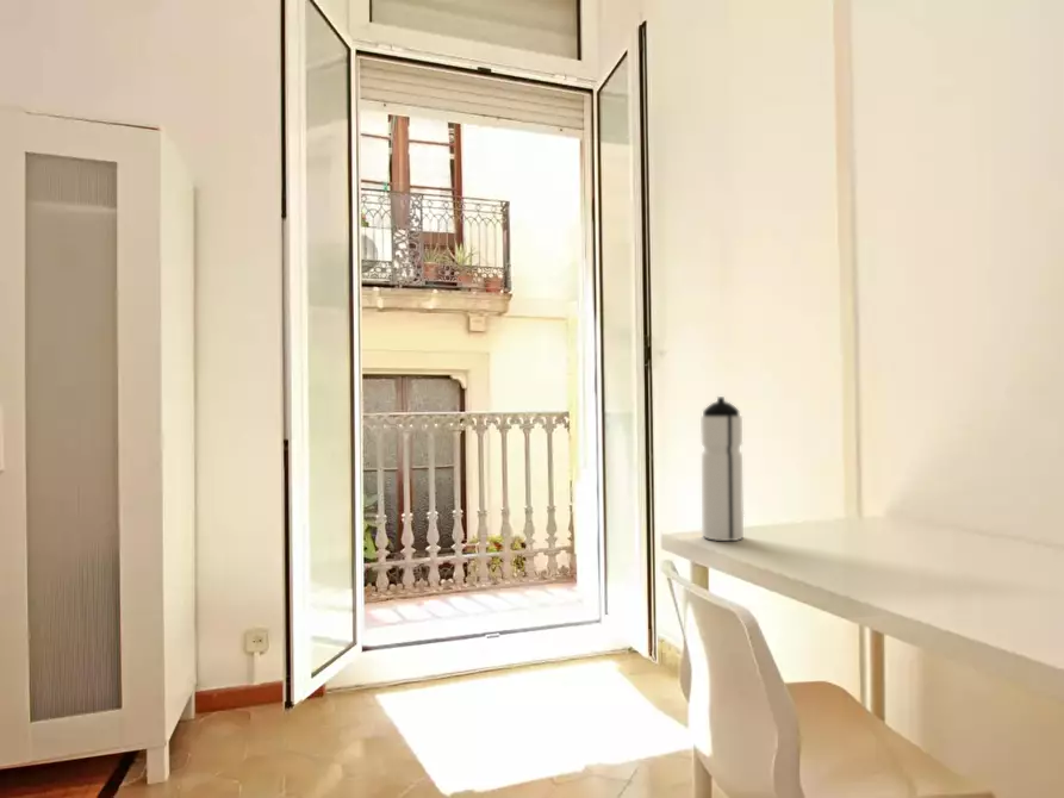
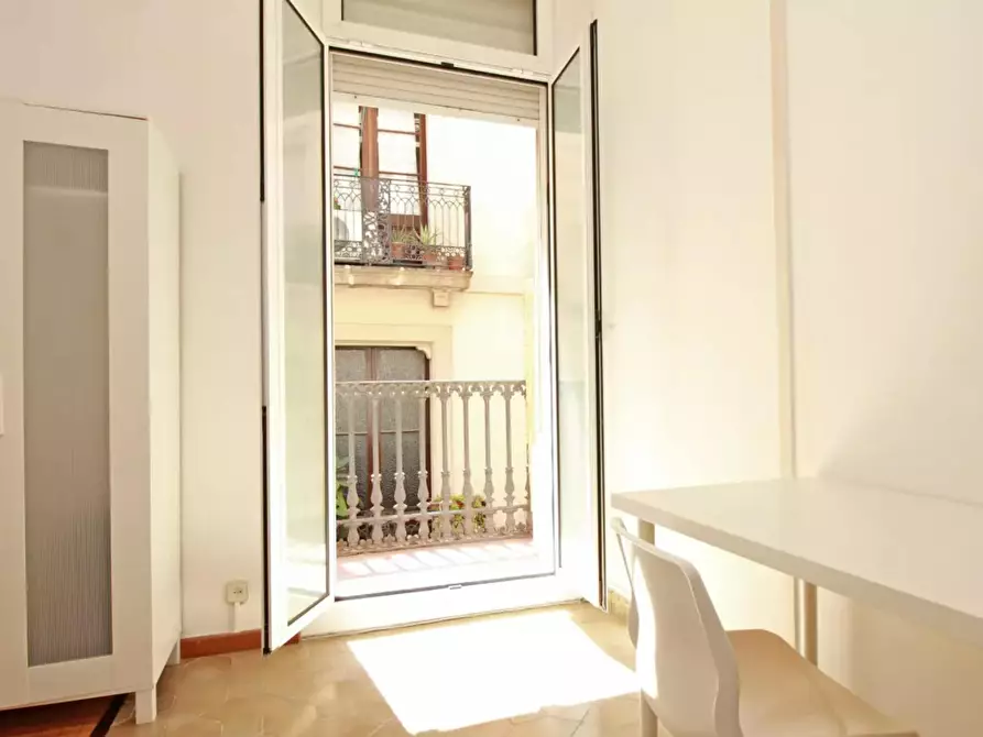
- water bottle [699,395,745,542]
